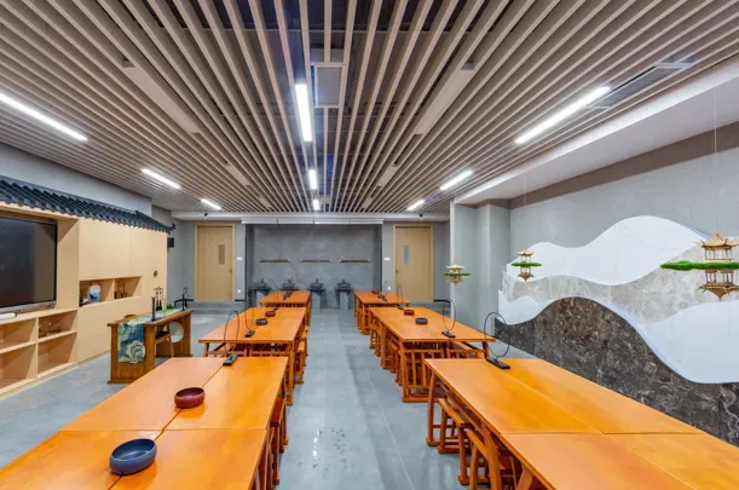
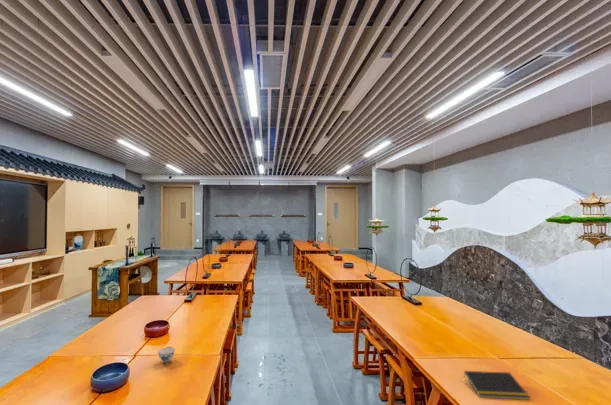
+ notepad [463,370,531,401]
+ chinaware [157,346,176,364]
